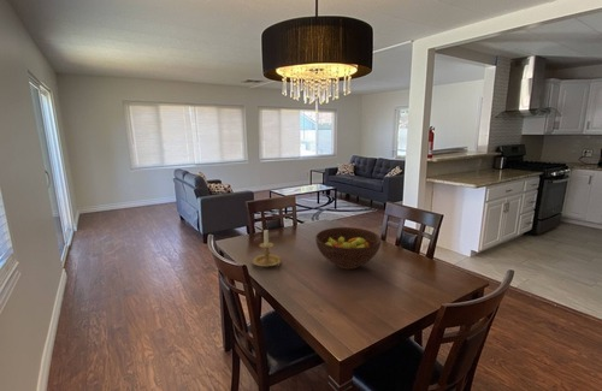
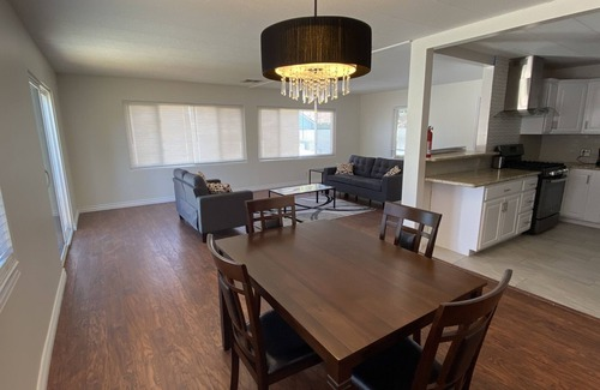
- fruit bowl [314,226,383,271]
- candle holder [252,227,283,267]
